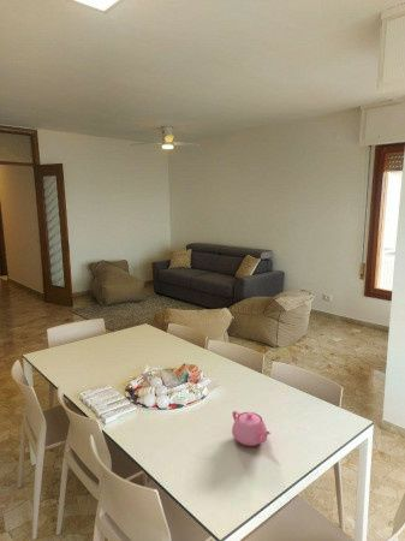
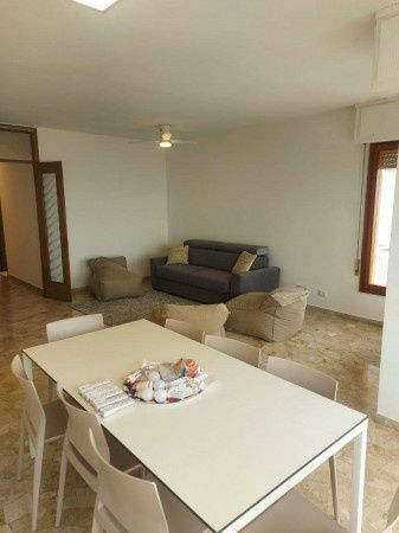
- teapot [231,410,272,447]
